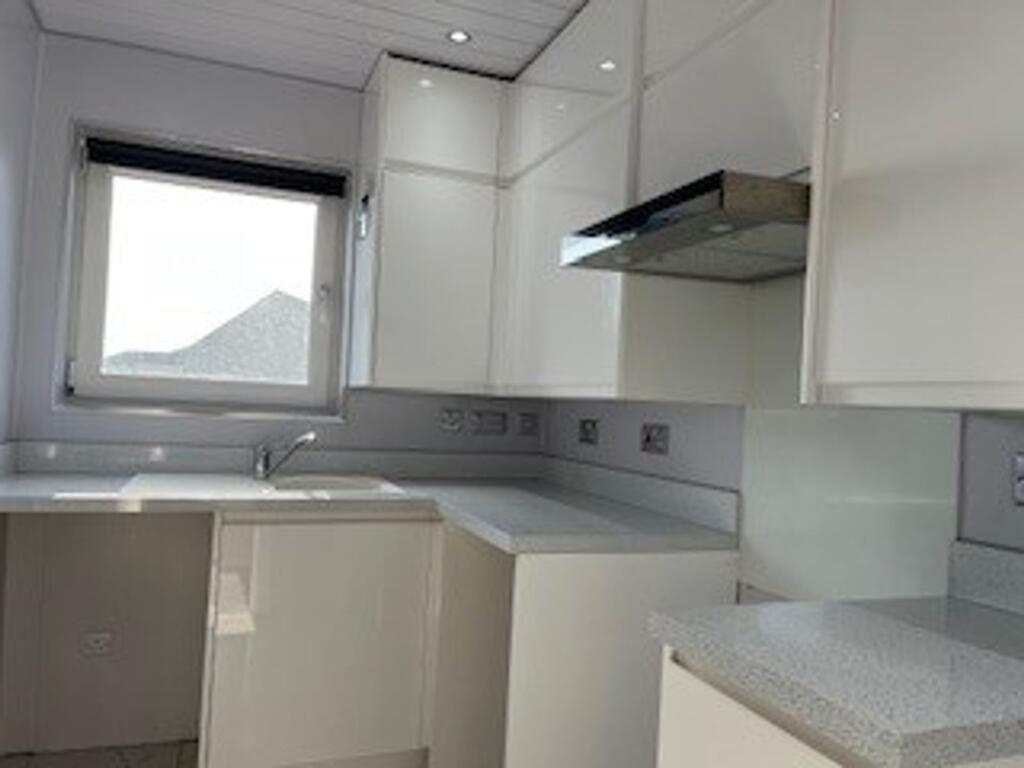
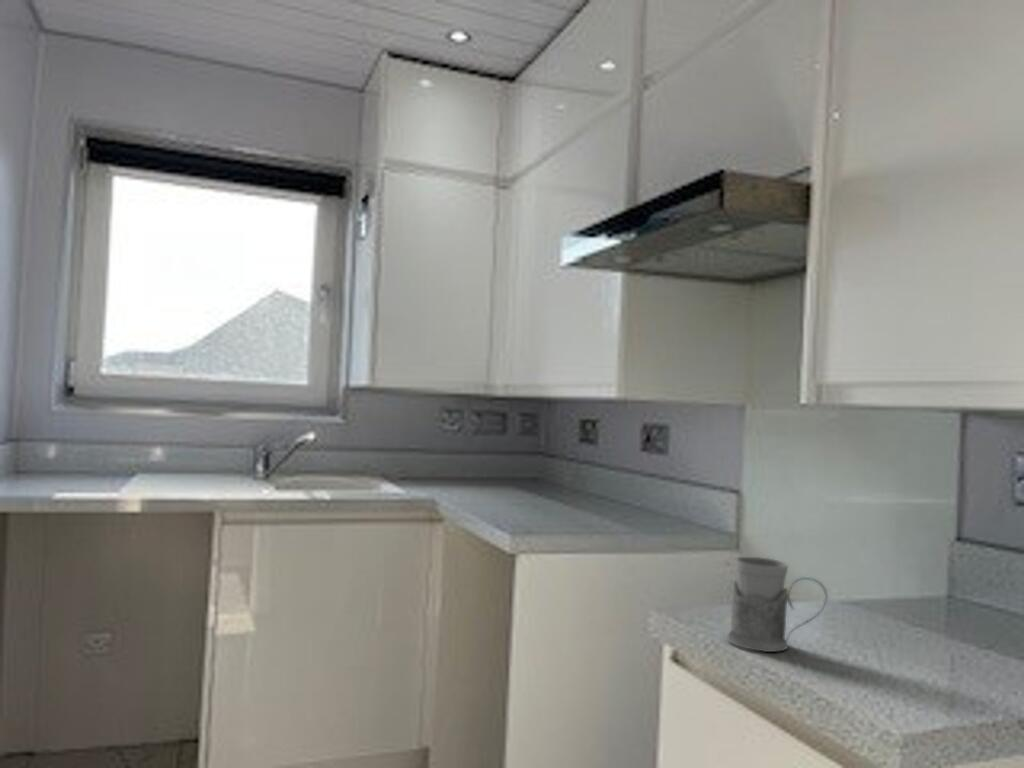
+ mug [726,556,828,653]
